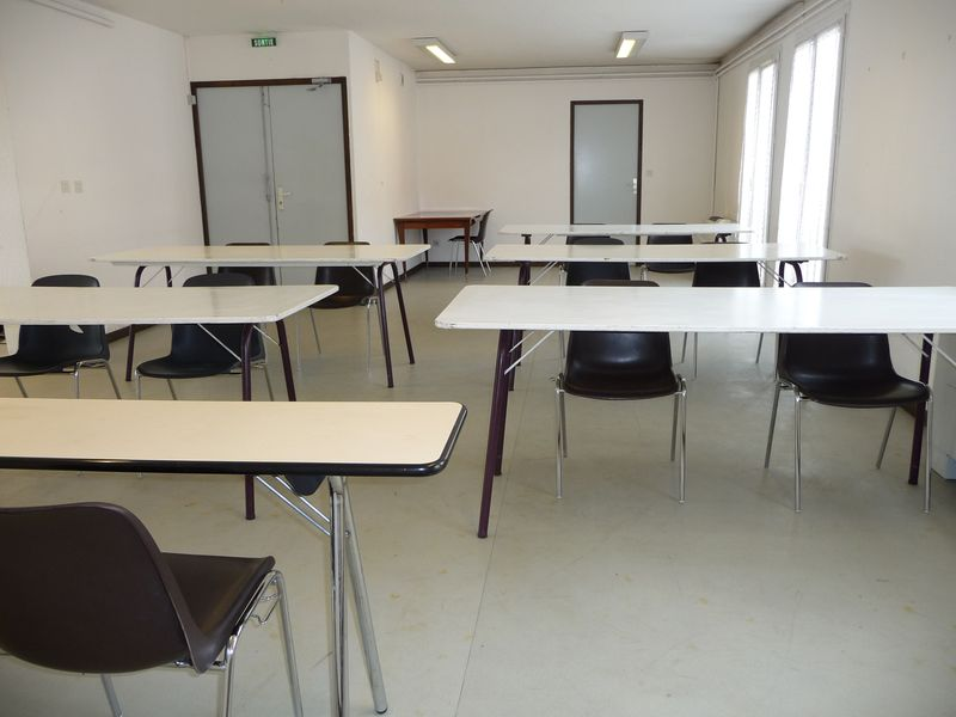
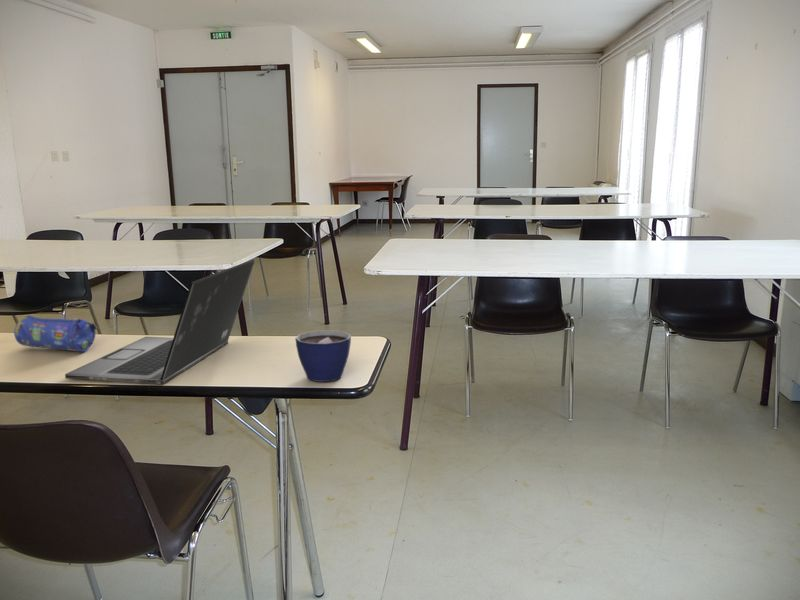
+ cup [295,329,352,383]
+ laptop [64,258,256,385]
+ pencil case [13,314,99,353]
